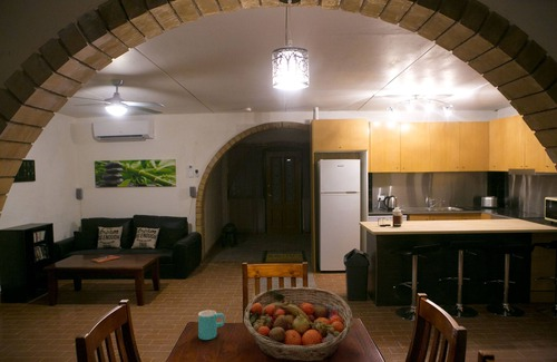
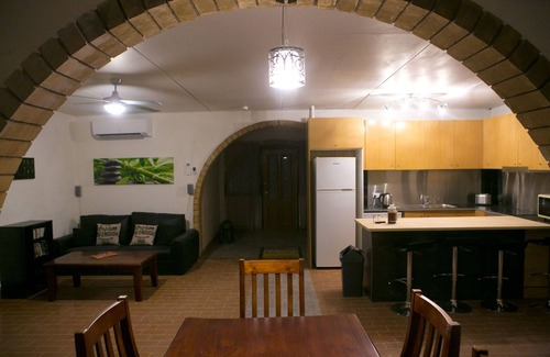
- cup [197,309,225,341]
- fruit basket [243,286,354,362]
